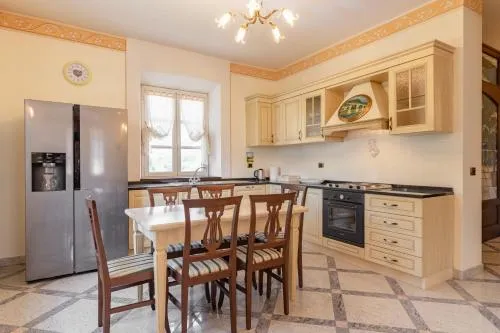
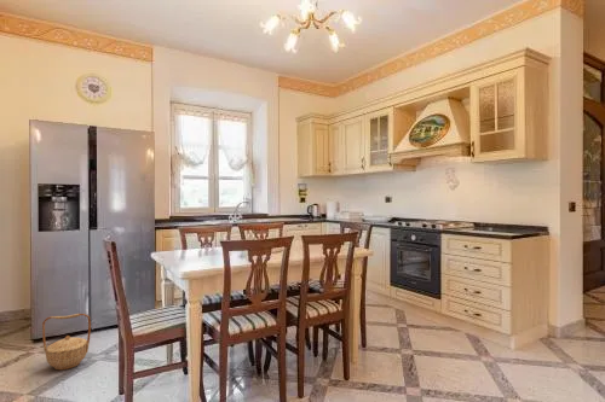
+ basket [41,313,92,371]
